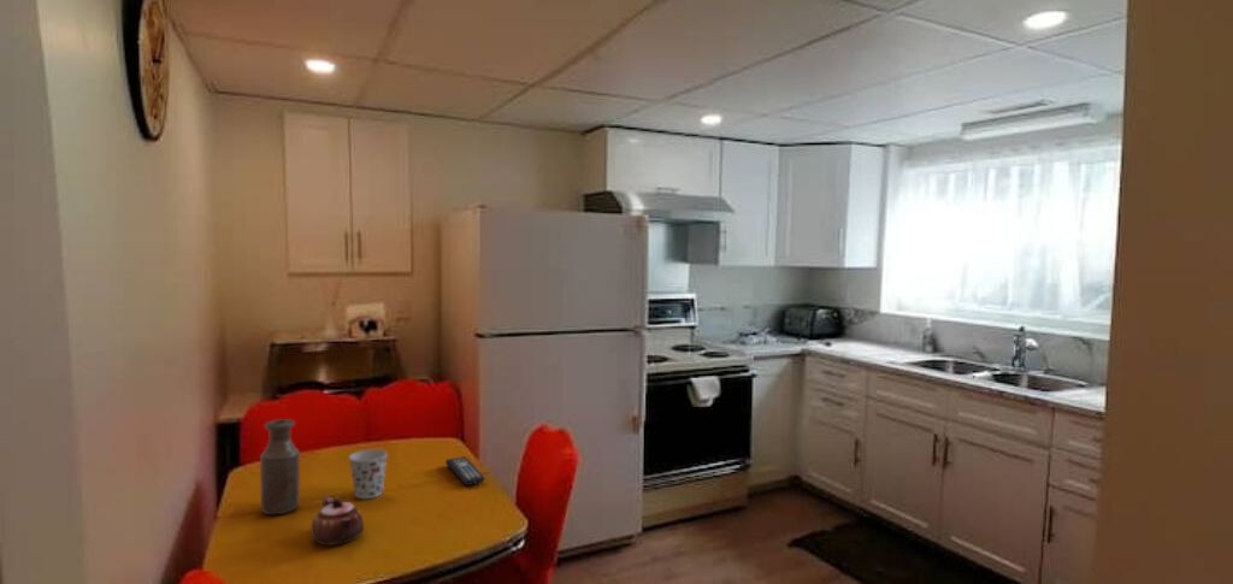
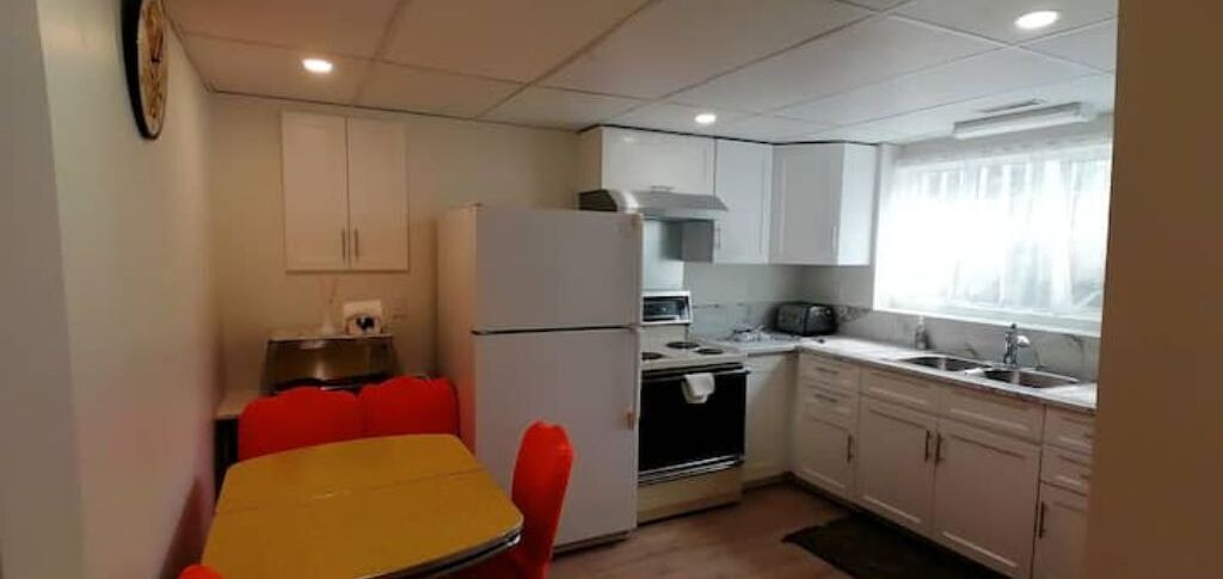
- cup [348,448,389,500]
- remote control [444,455,486,486]
- teapot [311,495,365,547]
- bottle [259,418,301,515]
